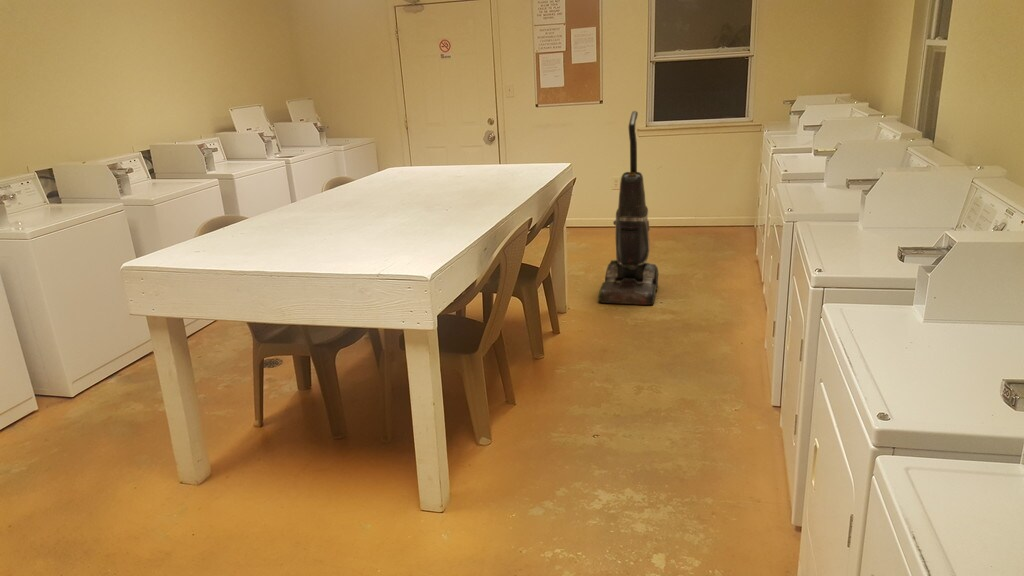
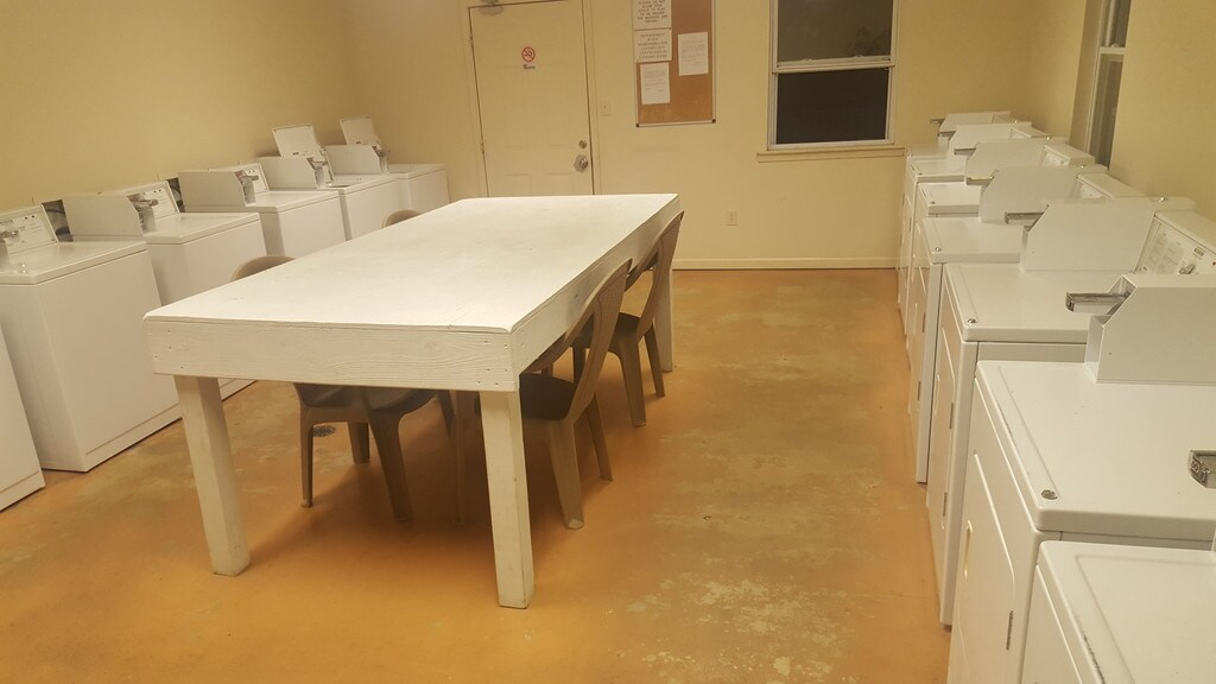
- vacuum cleaner [598,110,659,306]
